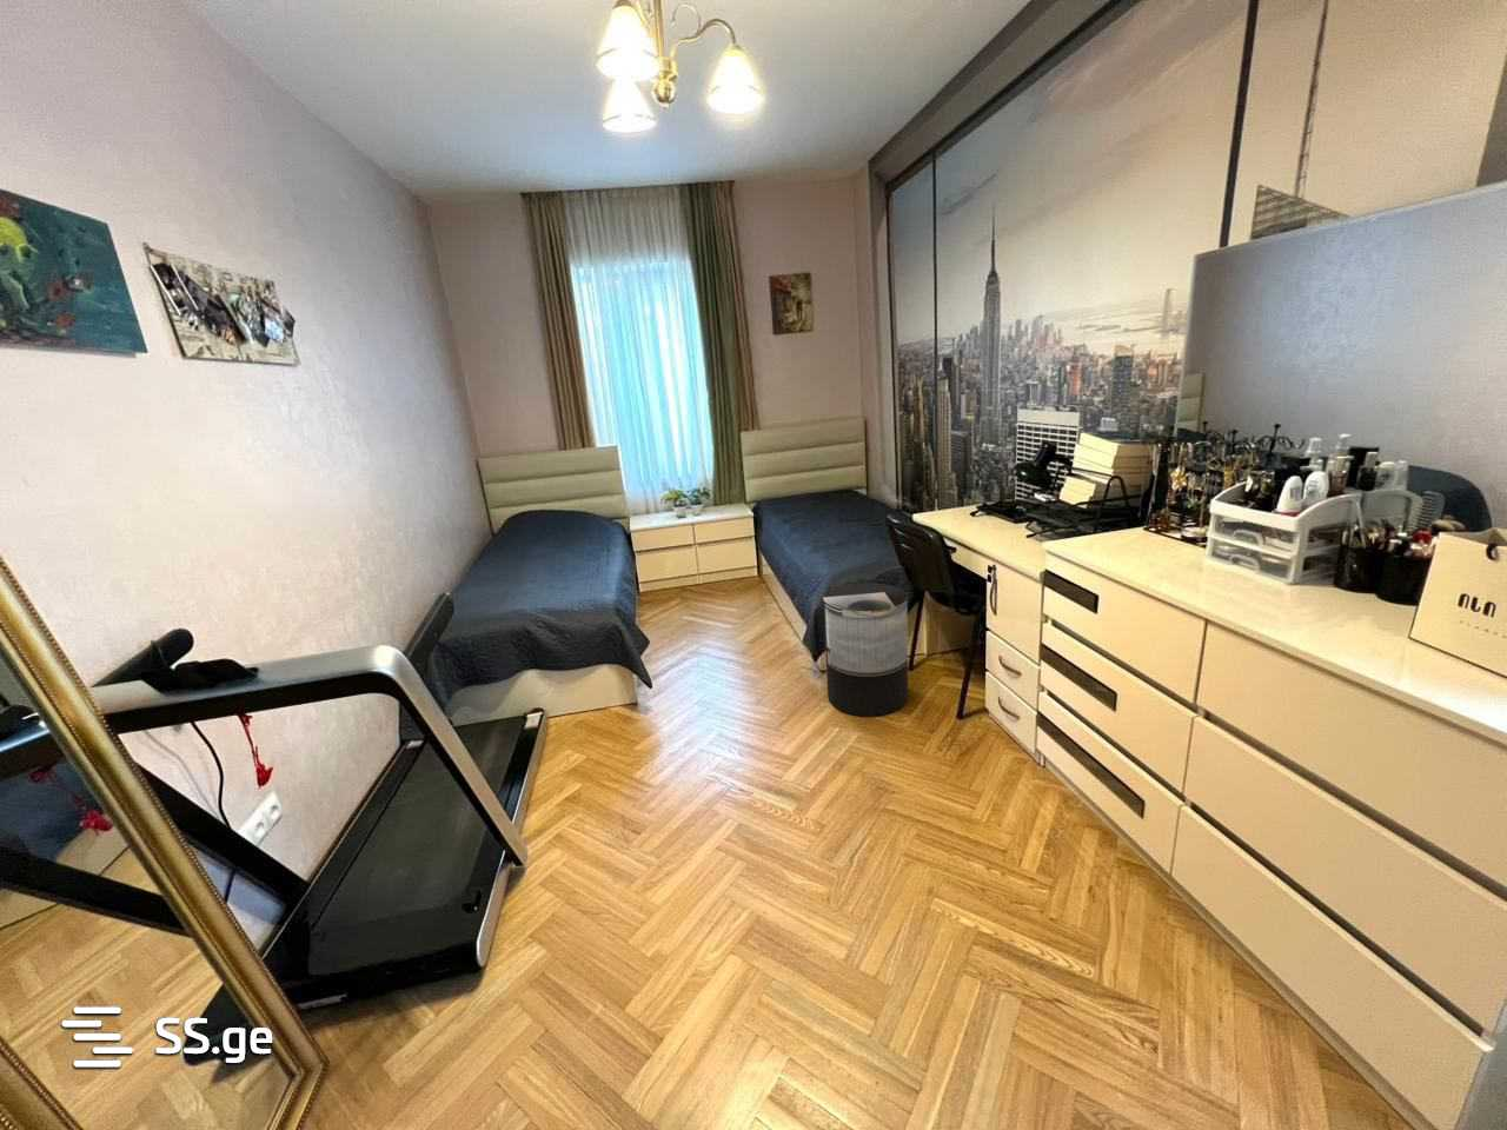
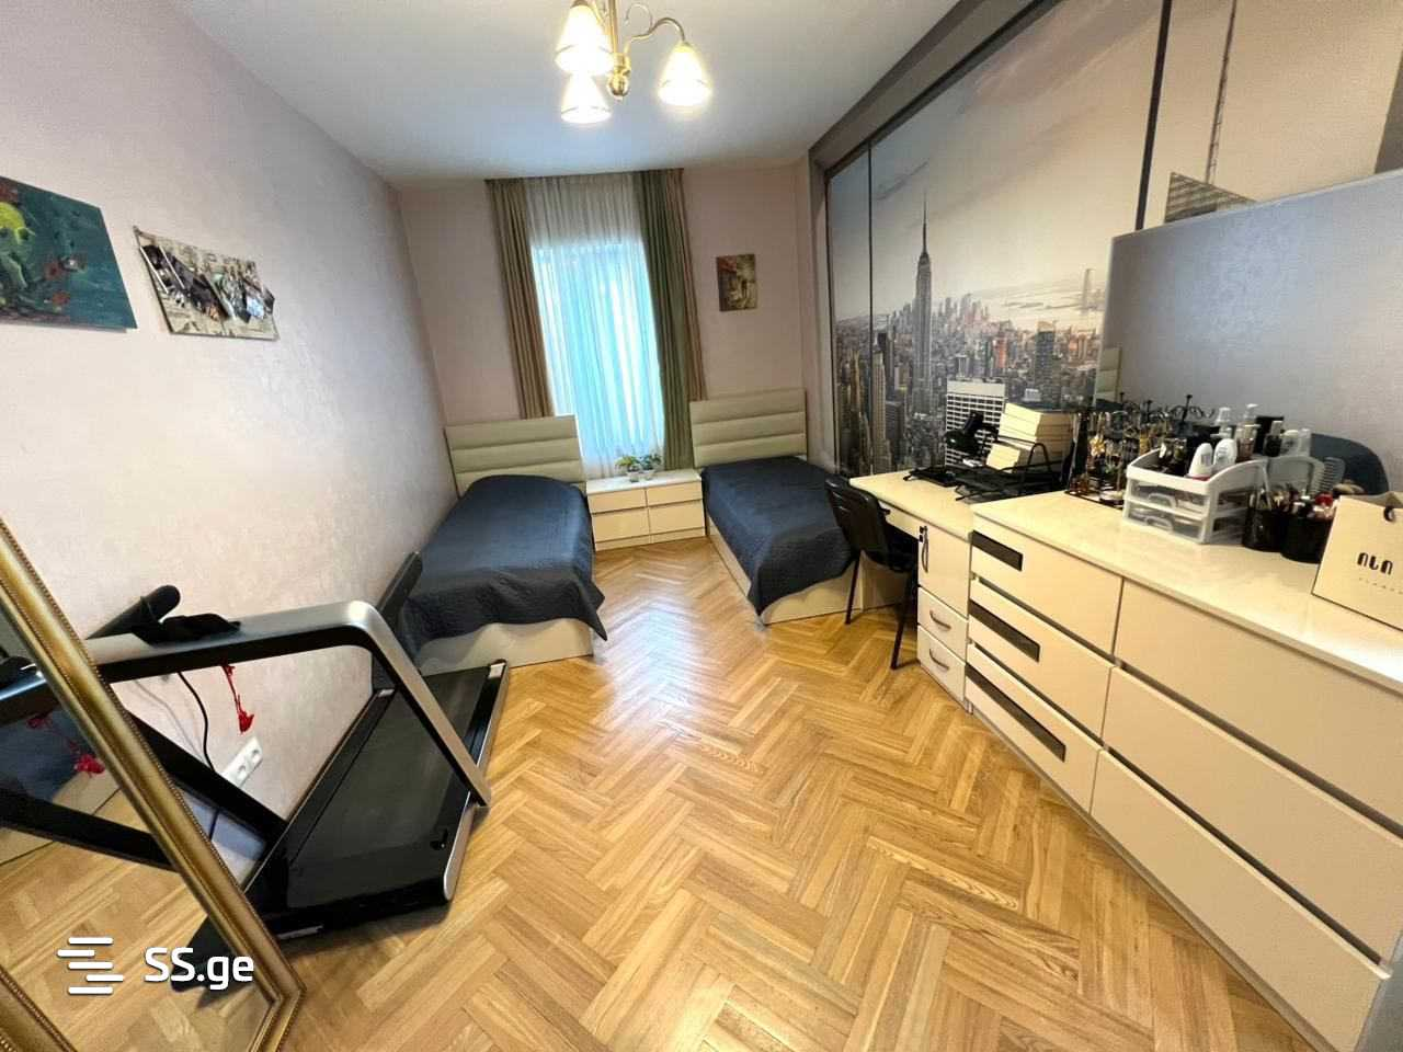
- trash can [822,582,909,717]
